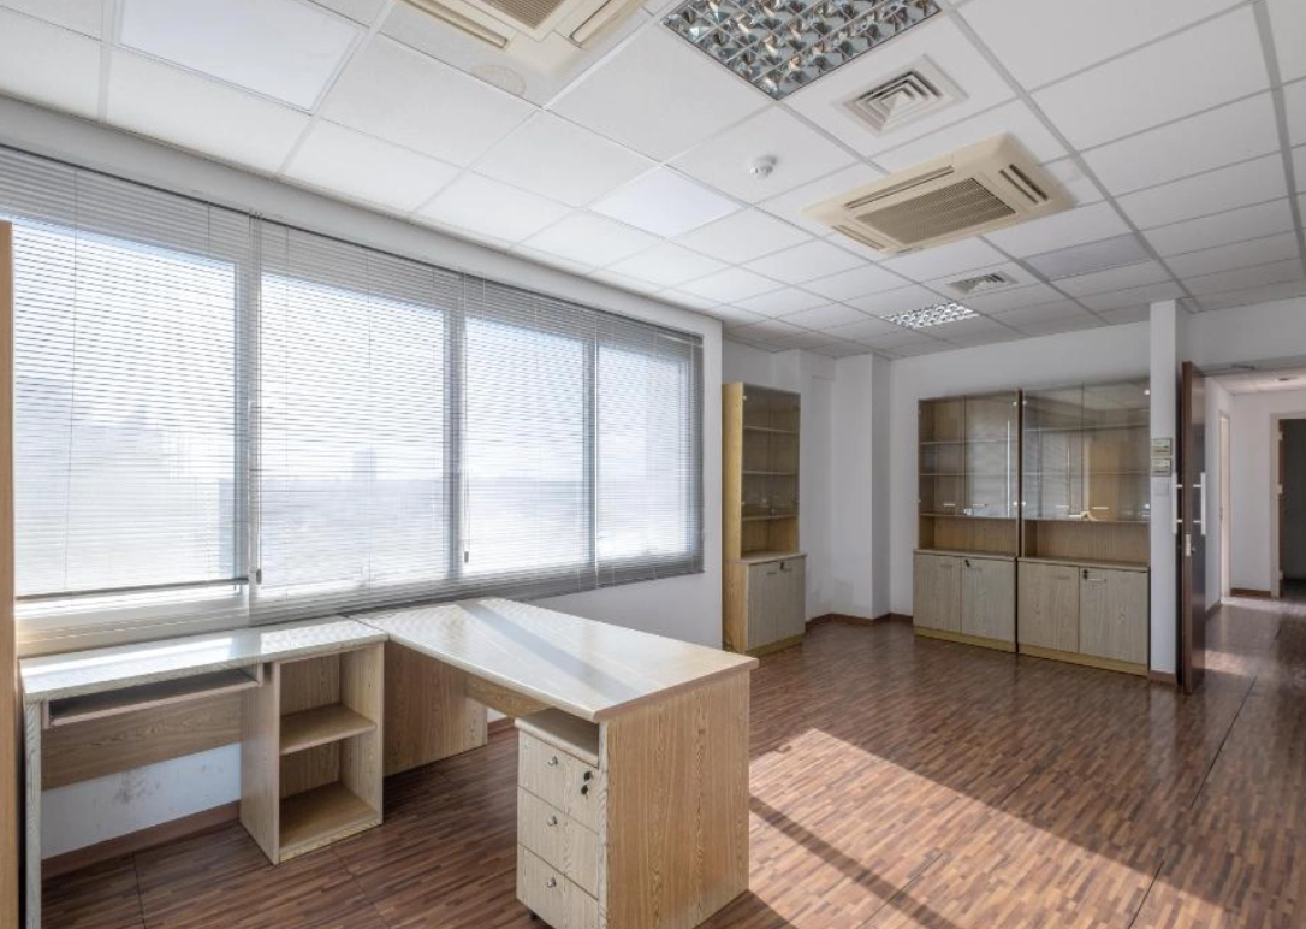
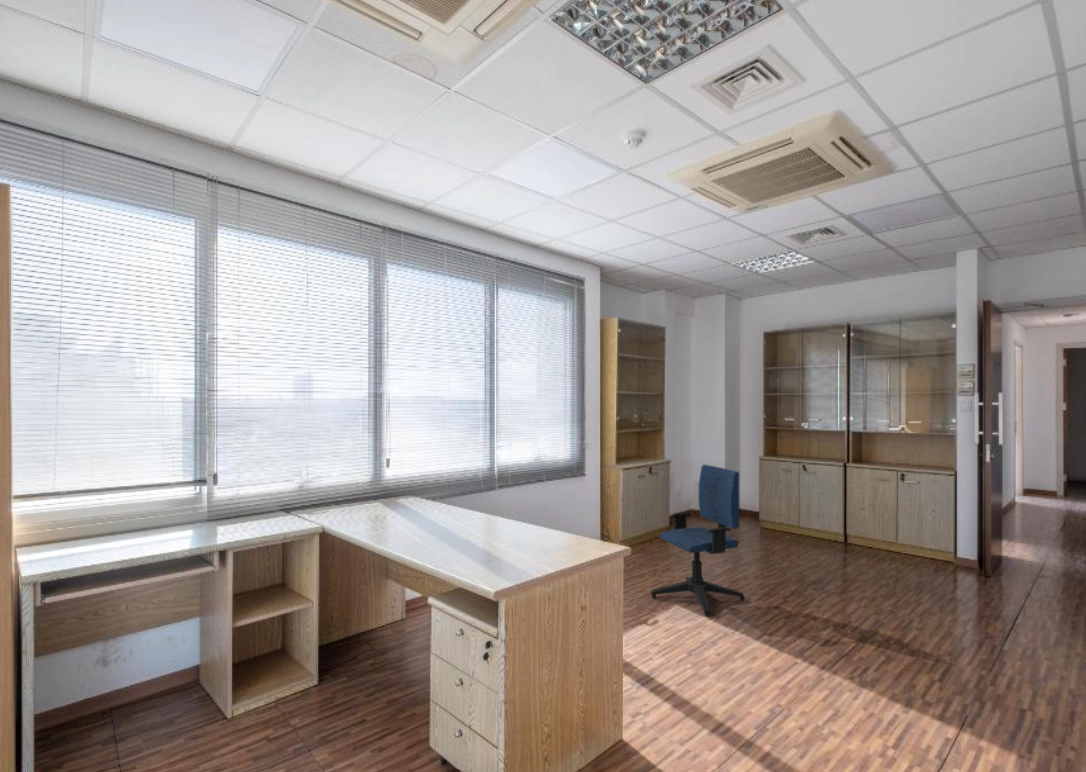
+ office chair [650,463,746,618]
